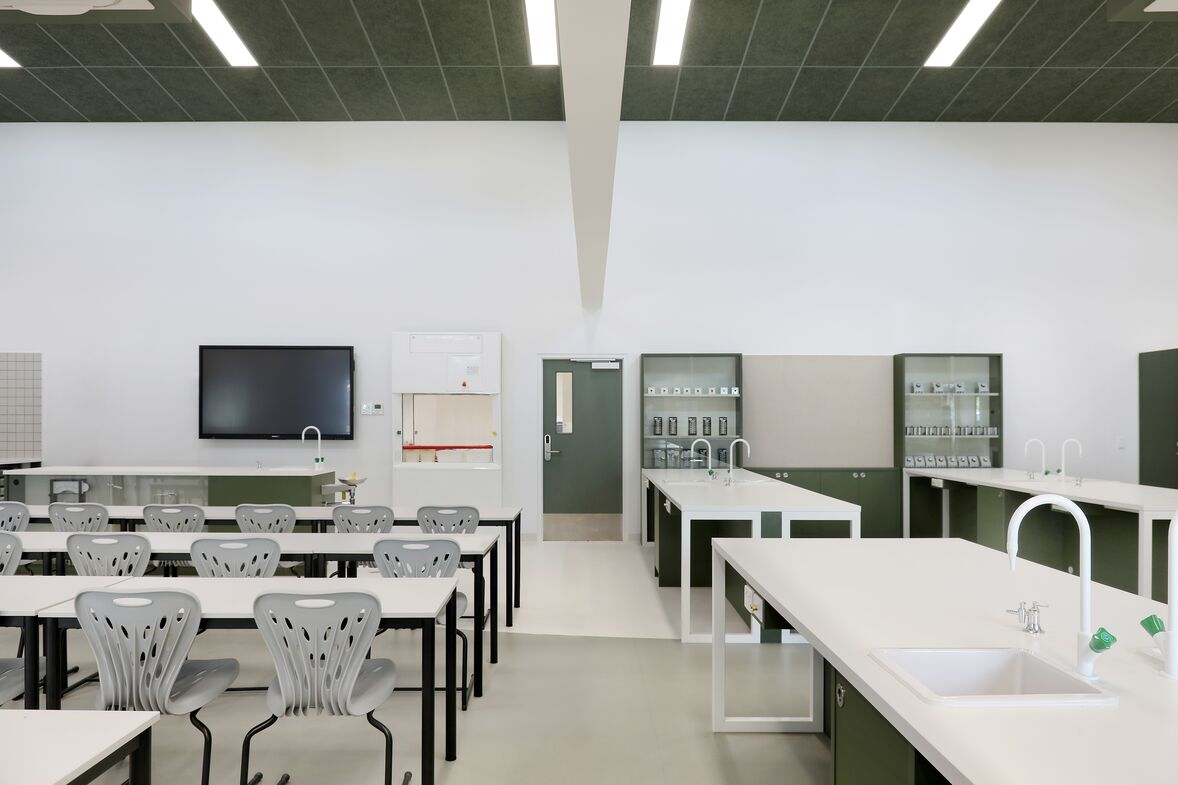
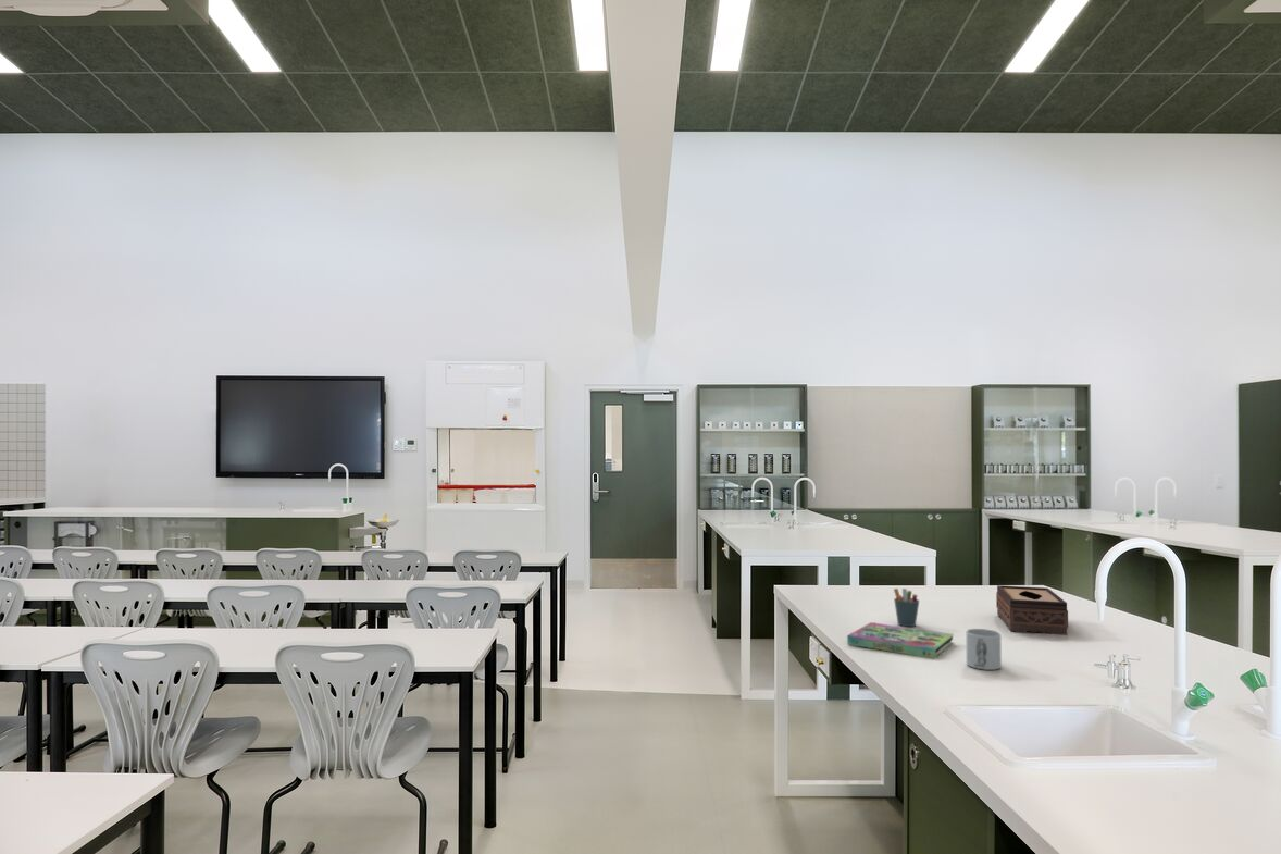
+ tissue box [995,584,1069,635]
+ mug [966,628,1003,671]
+ book [846,621,955,659]
+ pen holder [893,587,920,628]
